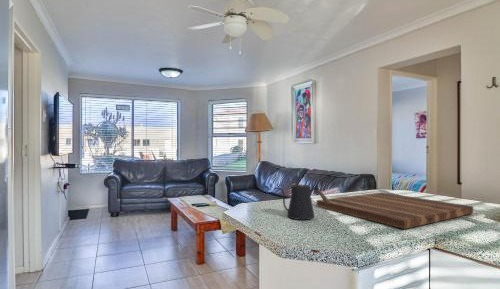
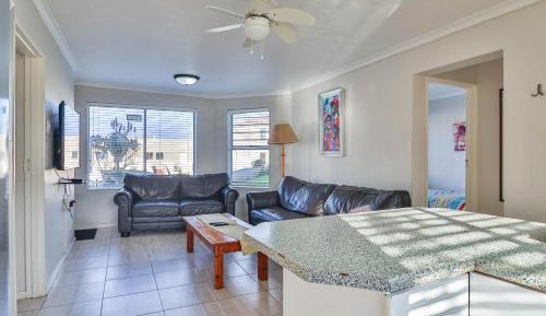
- kettle [274,184,330,221]
- cutting board [316,191,474,230]
